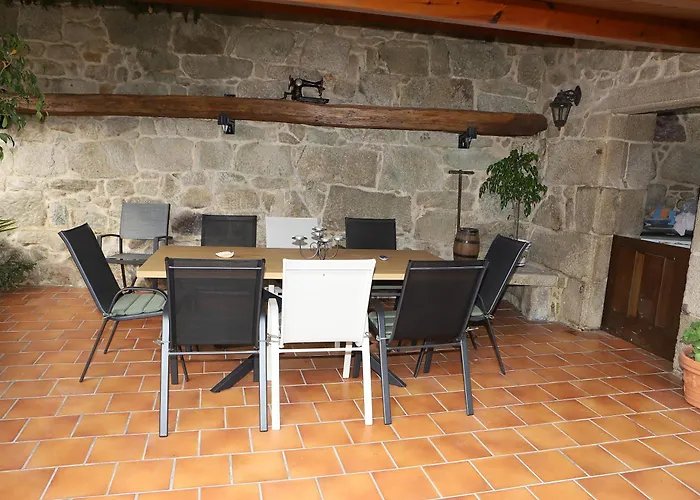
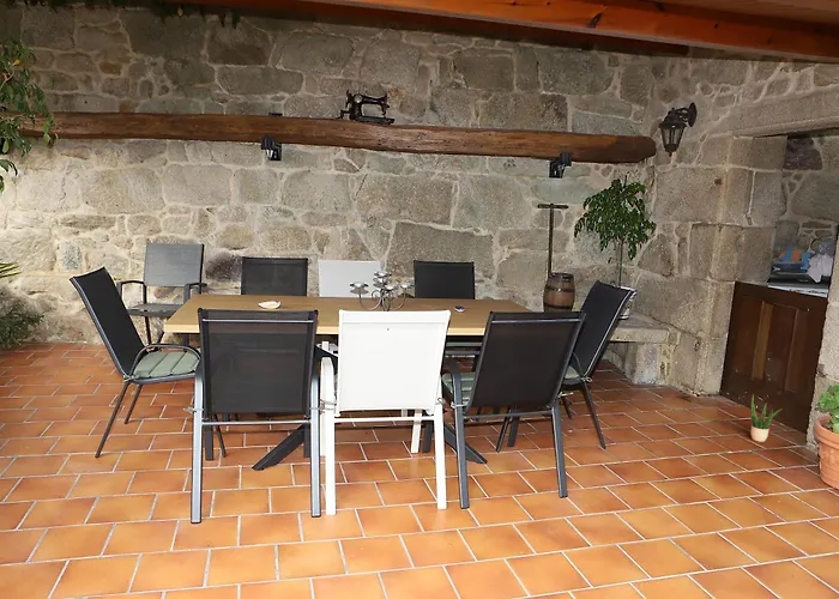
+ potted plant [749,393,784,443]
